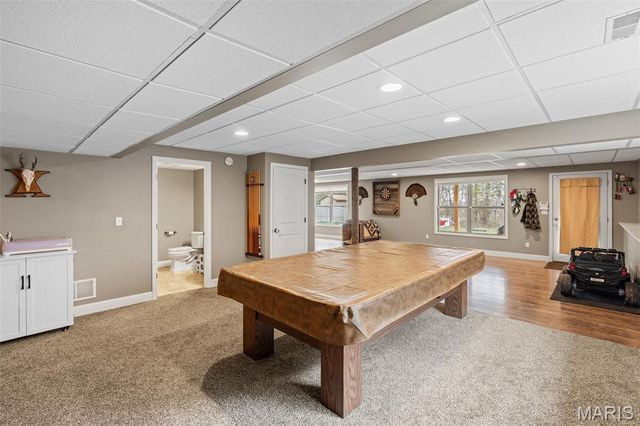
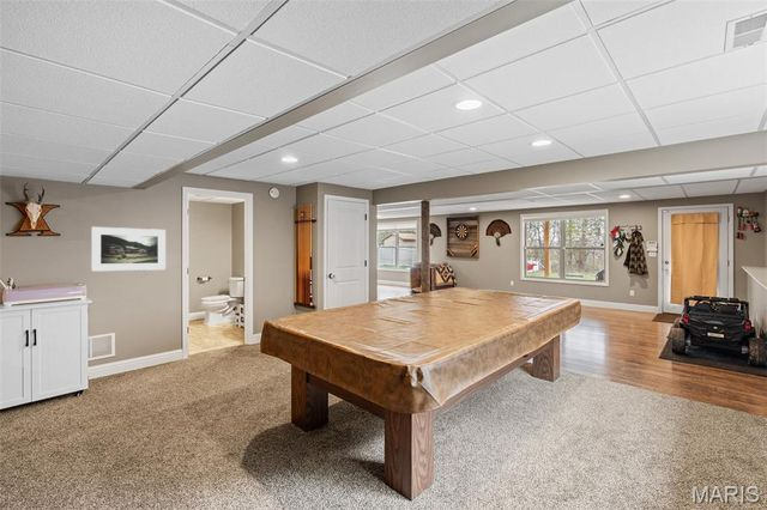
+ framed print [91,226,167,272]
